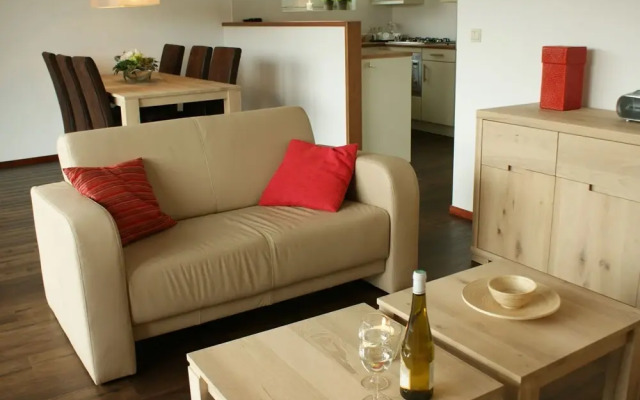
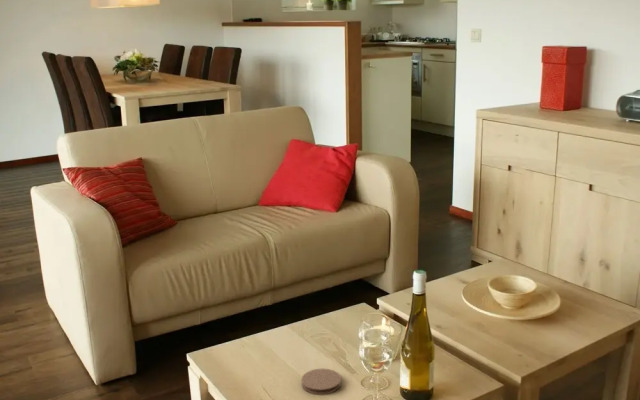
+ coaster [300,368,342,395]
